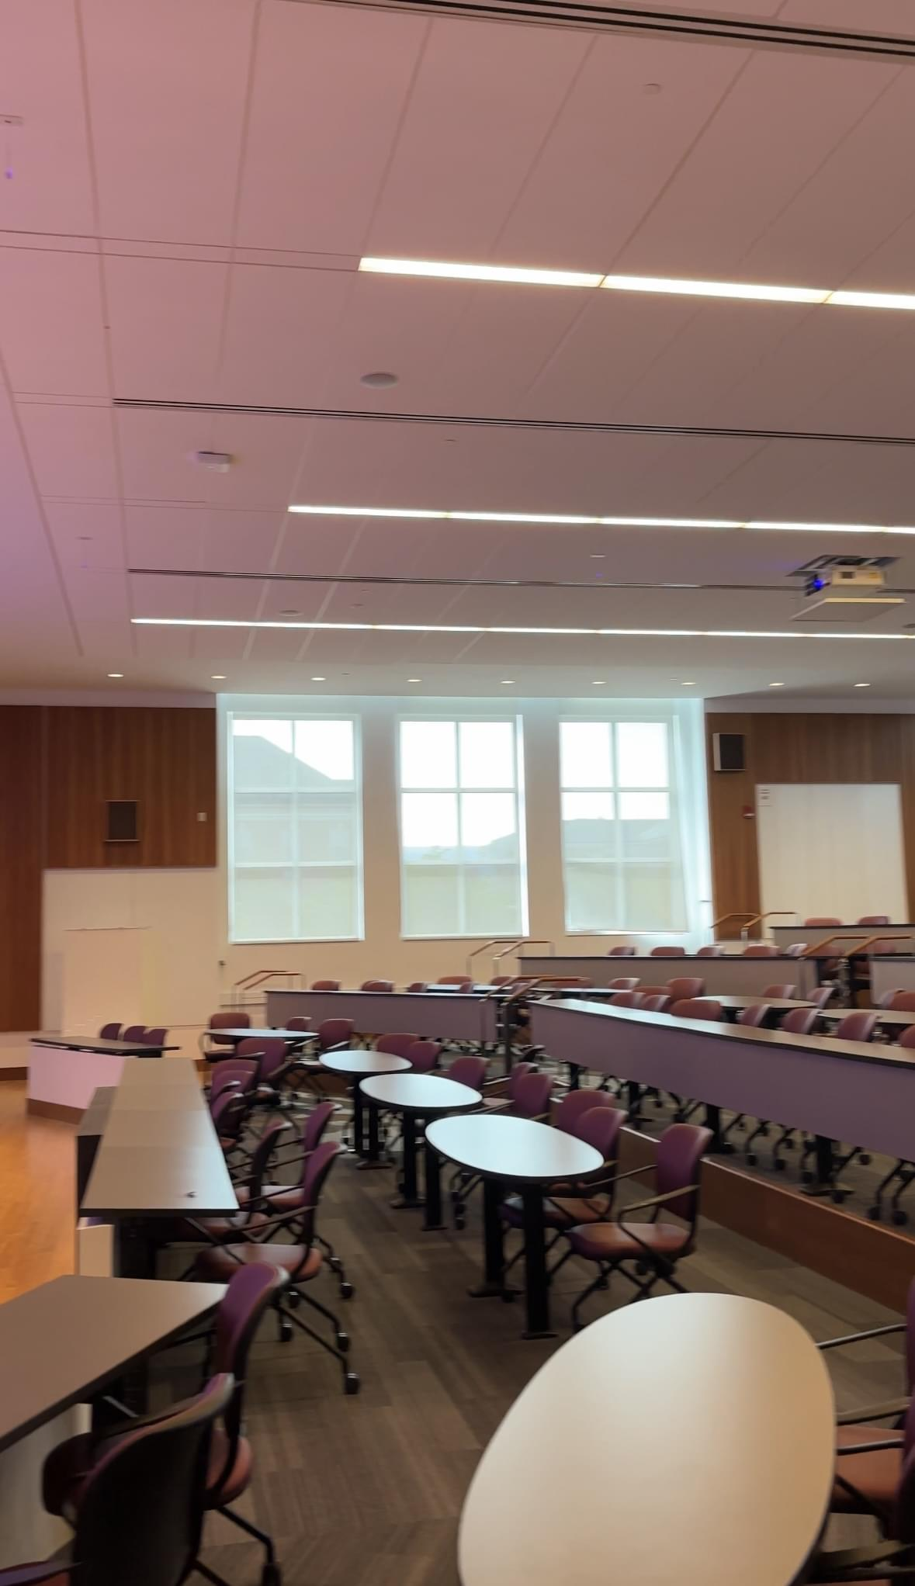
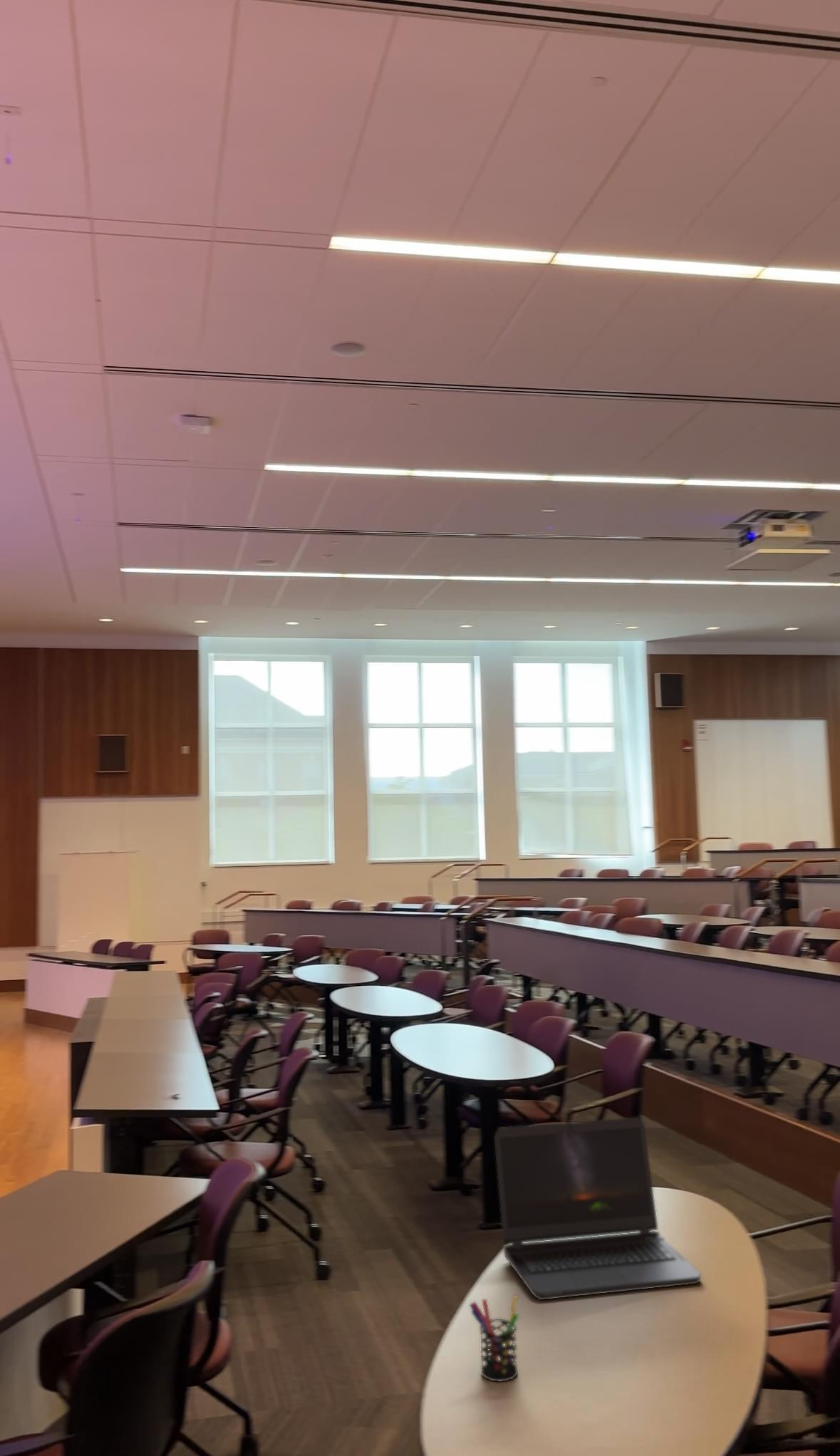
+ pen holder [469,1294,519,1382]
+ laptop computer [494,1116,702,1301]
